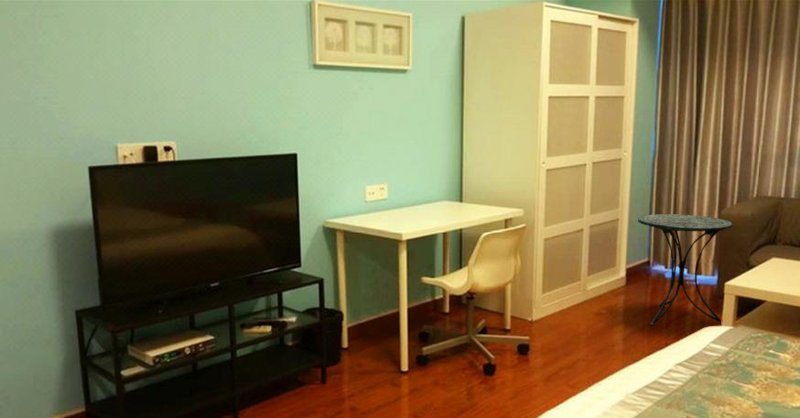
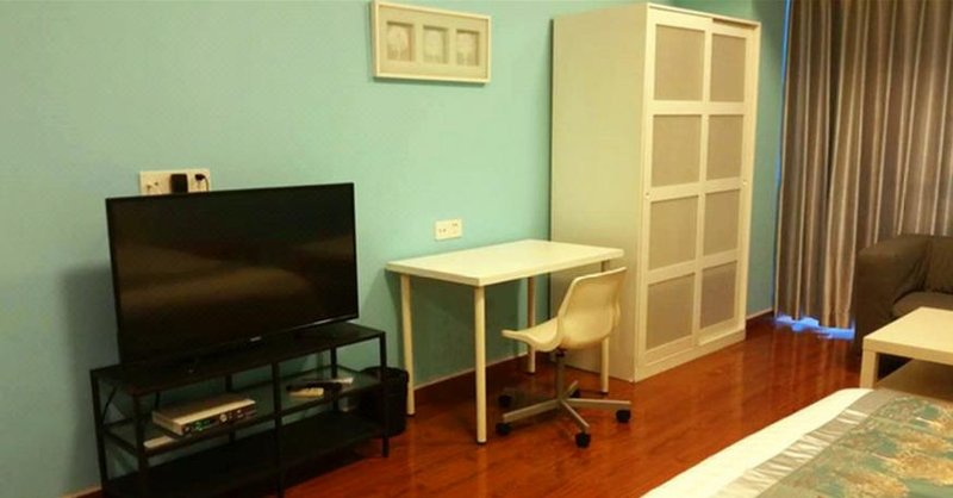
- side table [637,213,734,326]
